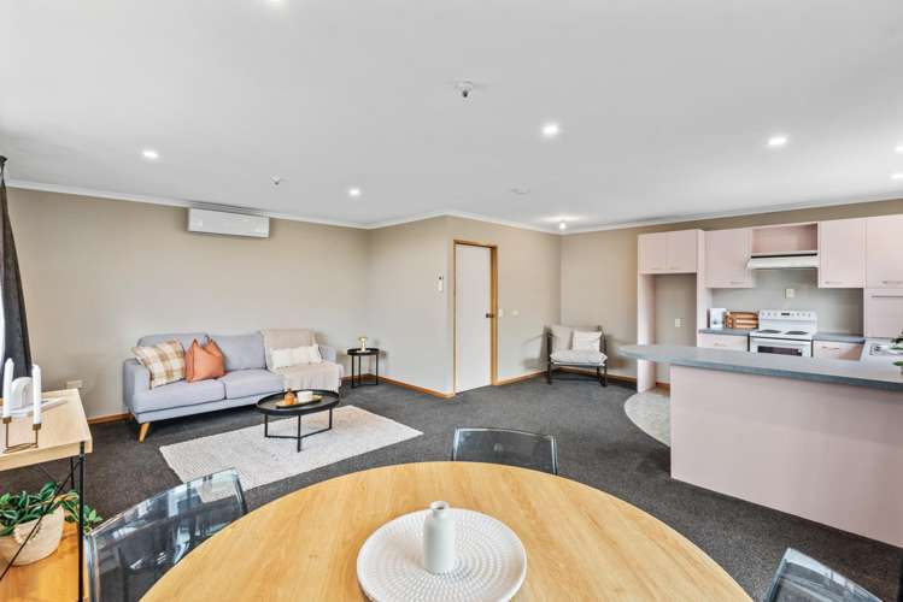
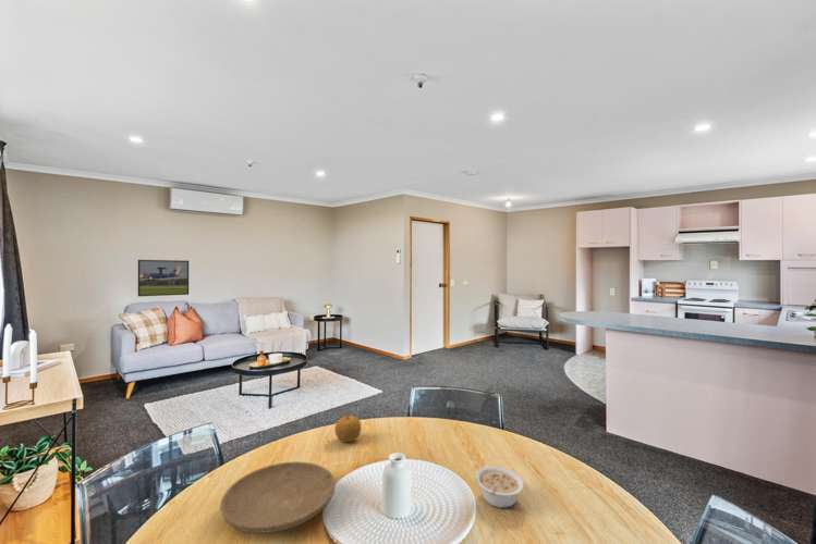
+ legume [474,465,525,509]
+ plate [219,460,337,534]
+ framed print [137,259,190,297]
+ fruit [333,411,362,443]
